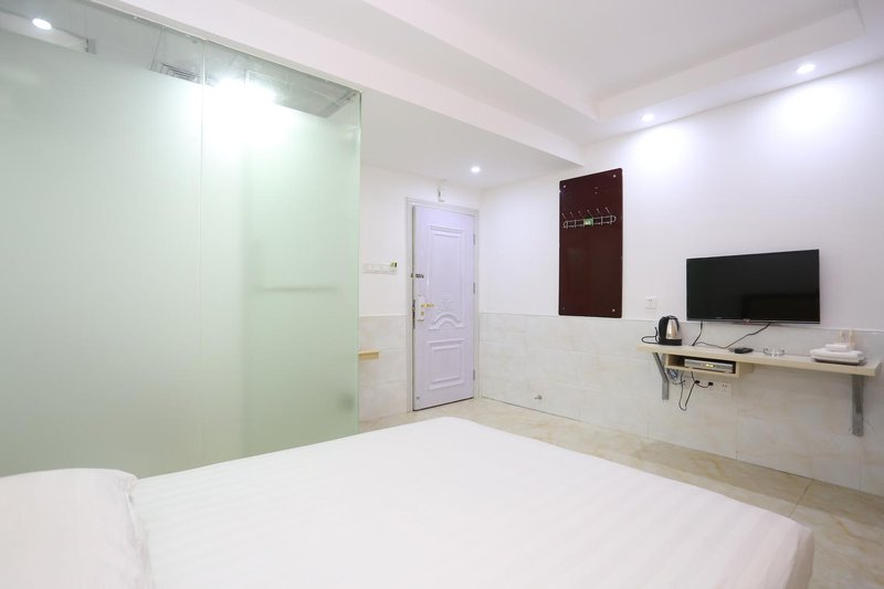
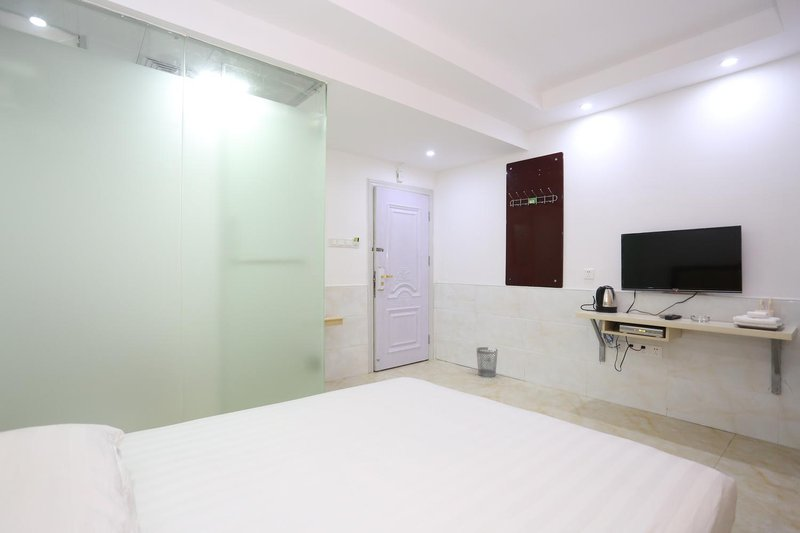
+ wastebasket [476,346,499,378]
